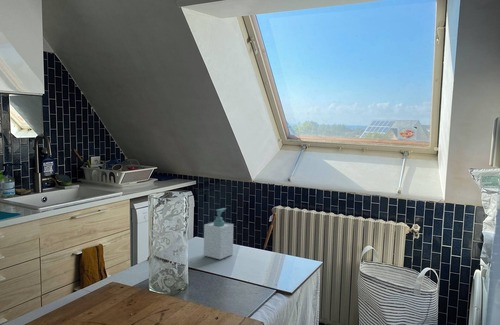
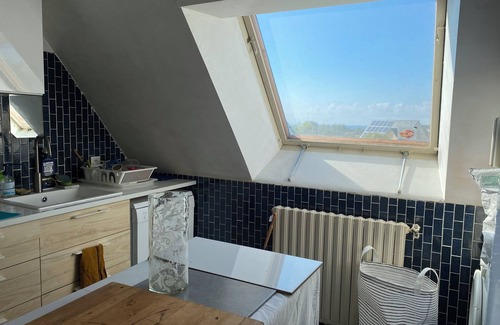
- soap bottle [203,207,234,260]
